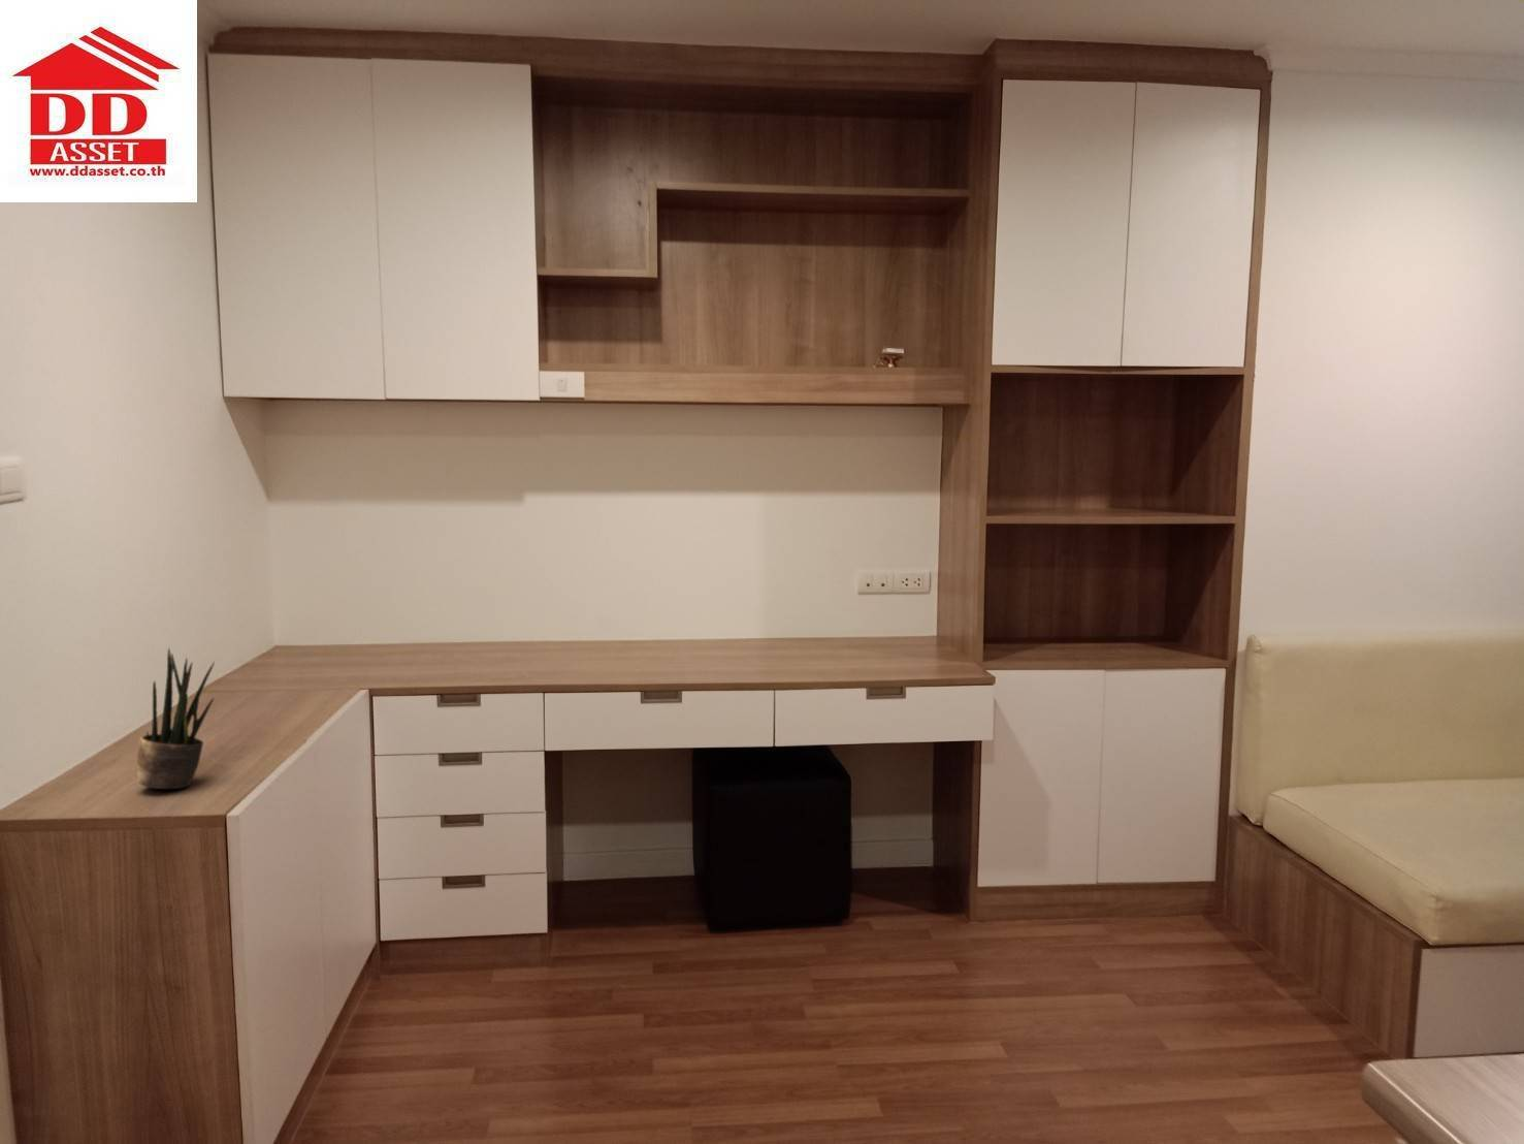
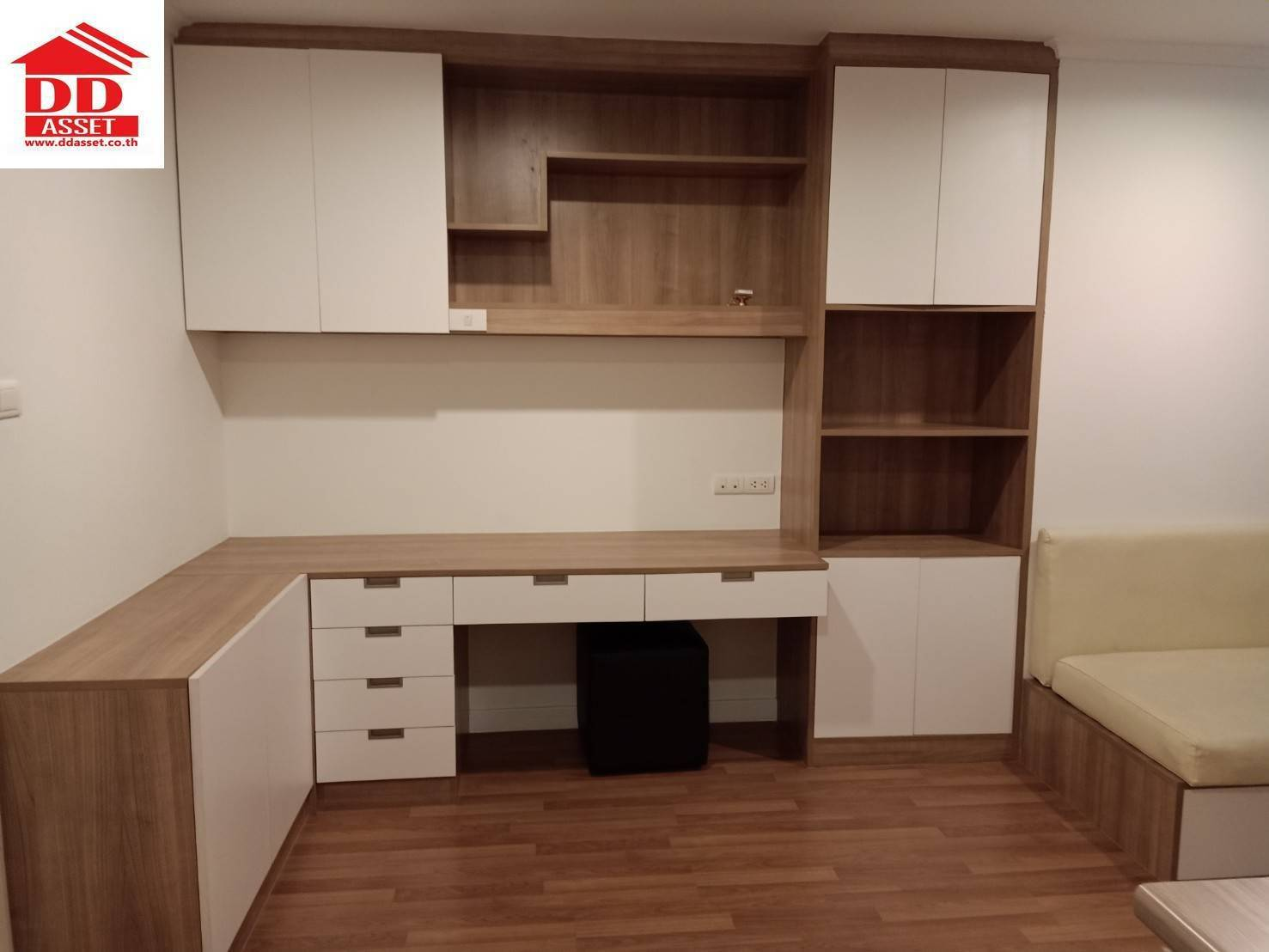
- potted plant [136,647,216,790]
